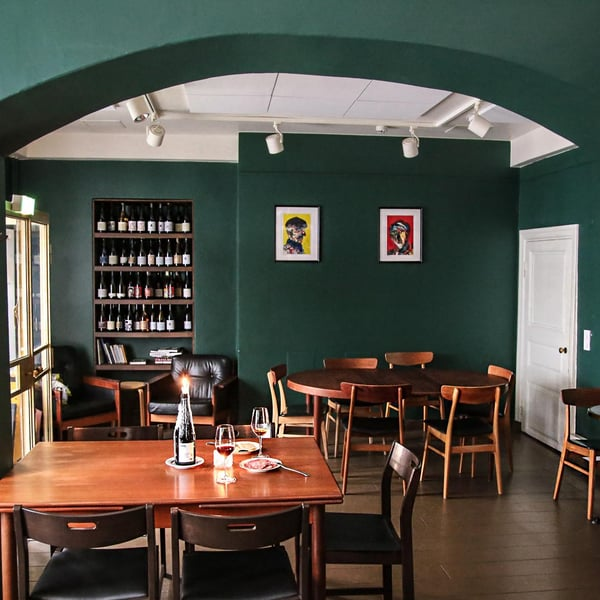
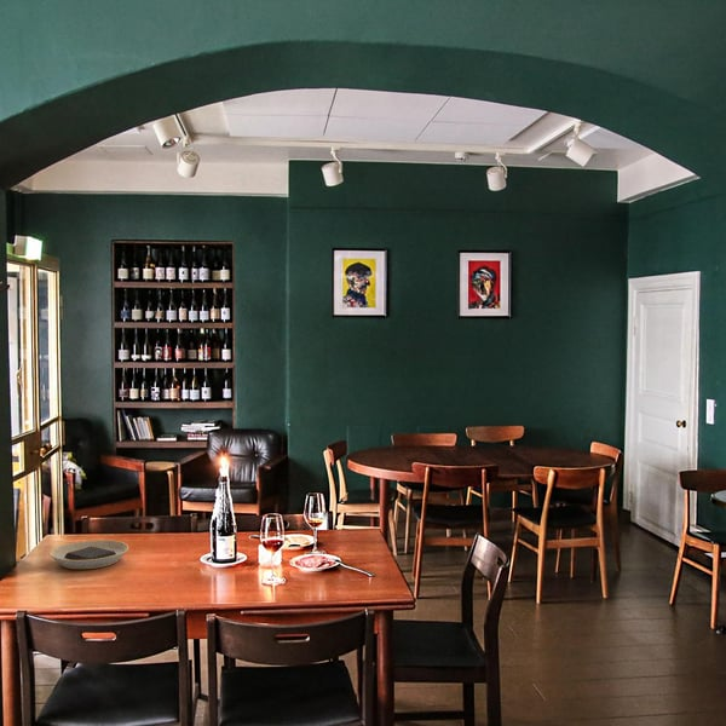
+ plate [48,538,129,570]
